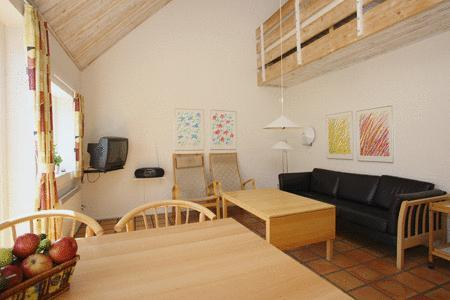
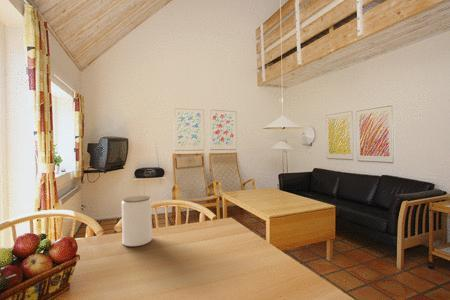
+ jar [121,195,153,247]
